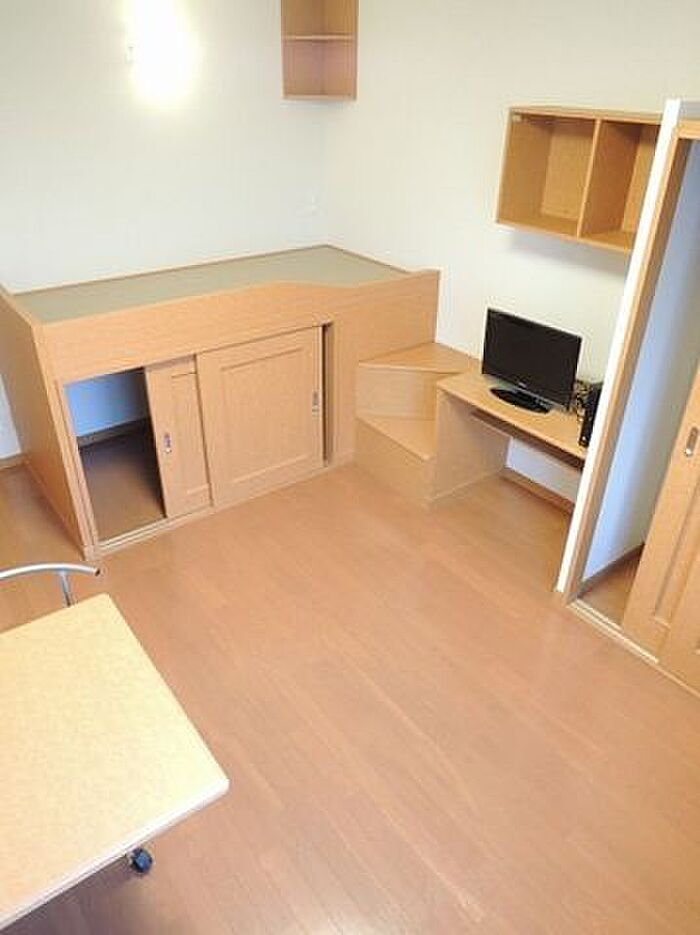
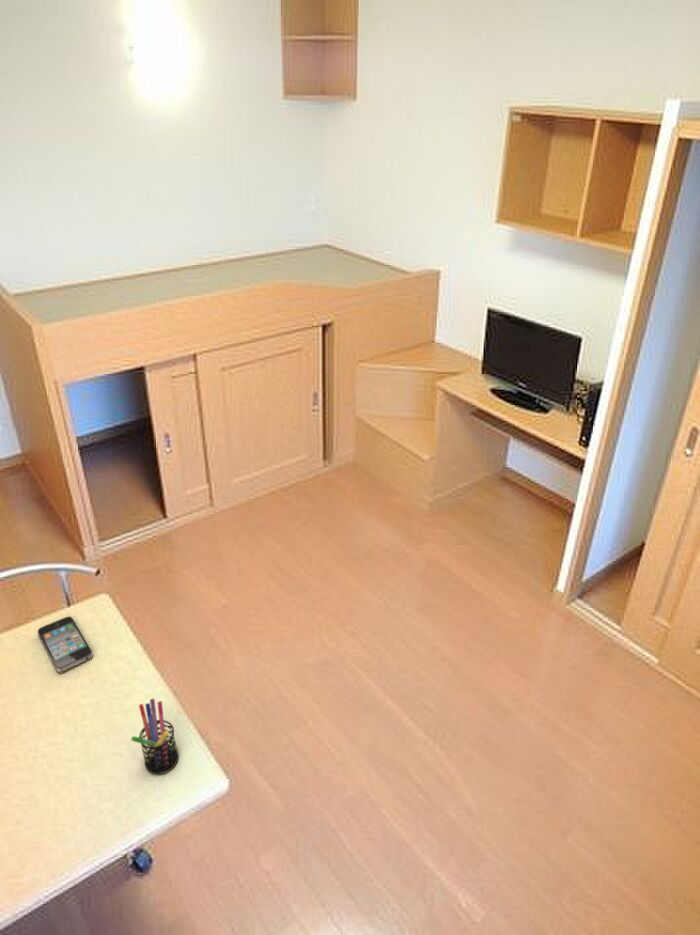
+ pen holder [130,698,180,775]
+ smartphone [37,615,94,673]
